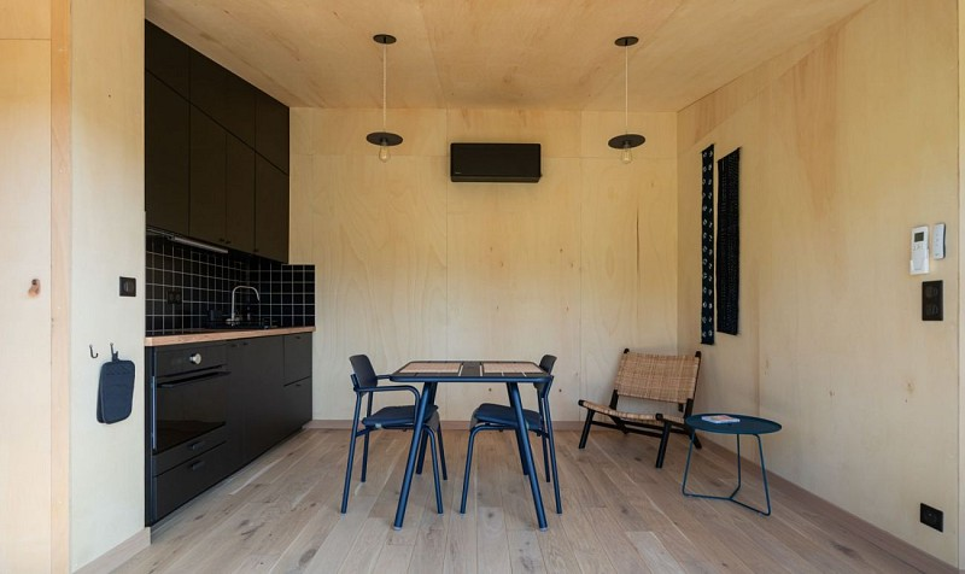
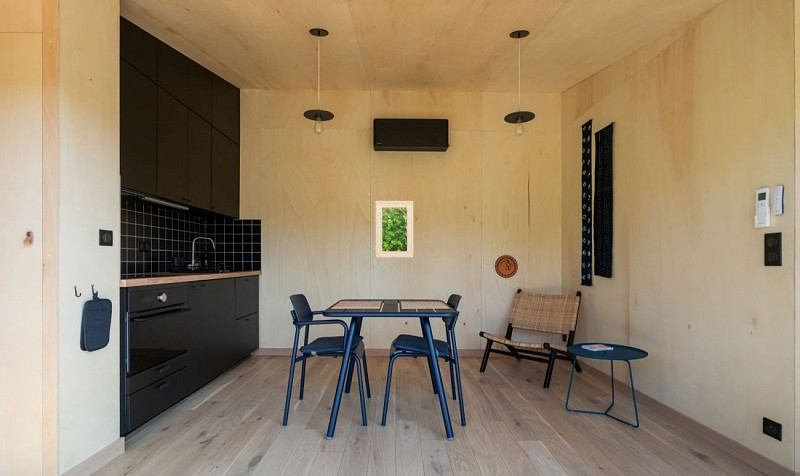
+ decorative plate [494,254,519,279]
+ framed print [375,200,414,259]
